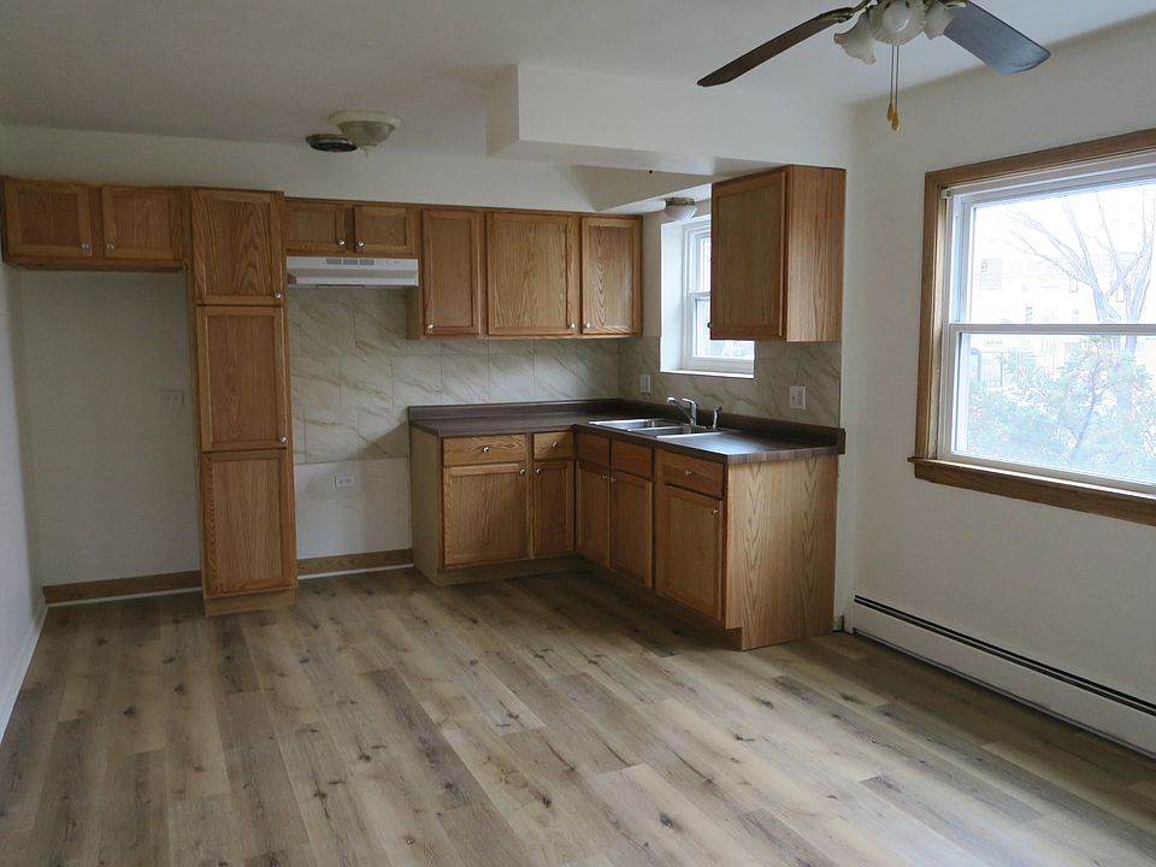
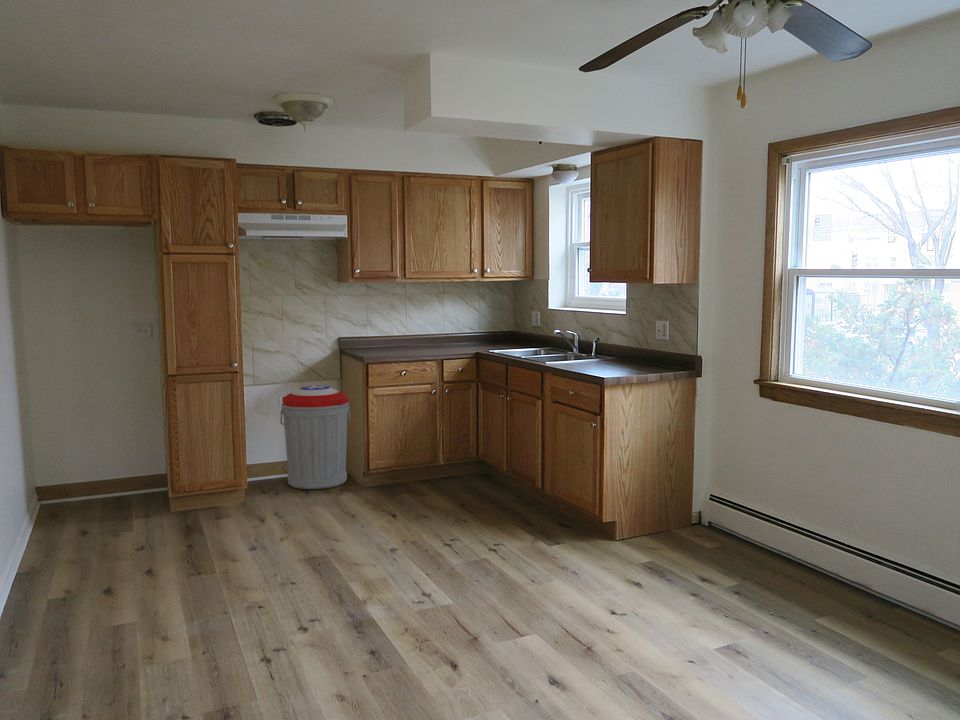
+ trash can [279,385,352,490]
